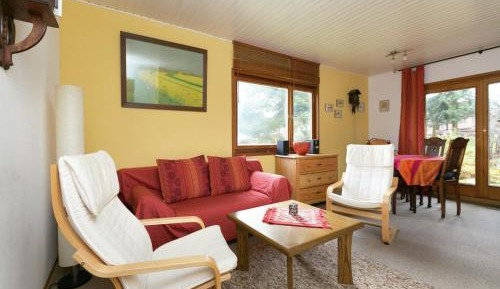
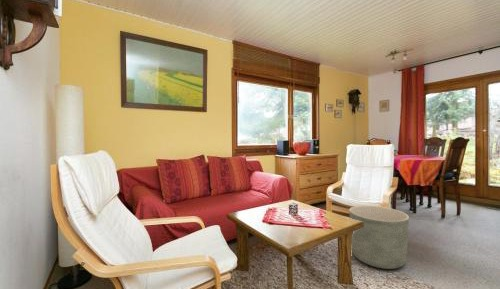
+ planter [348,204,410,270]
